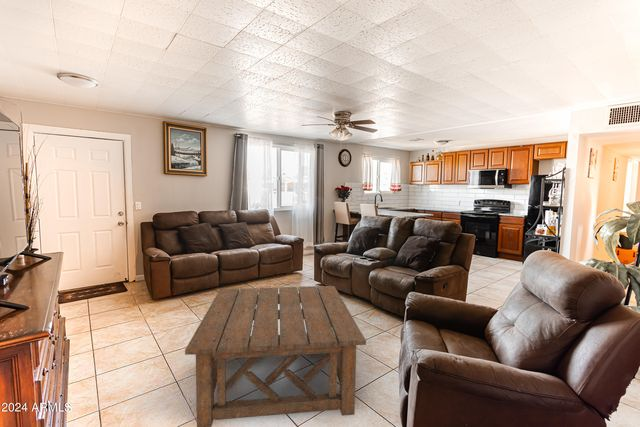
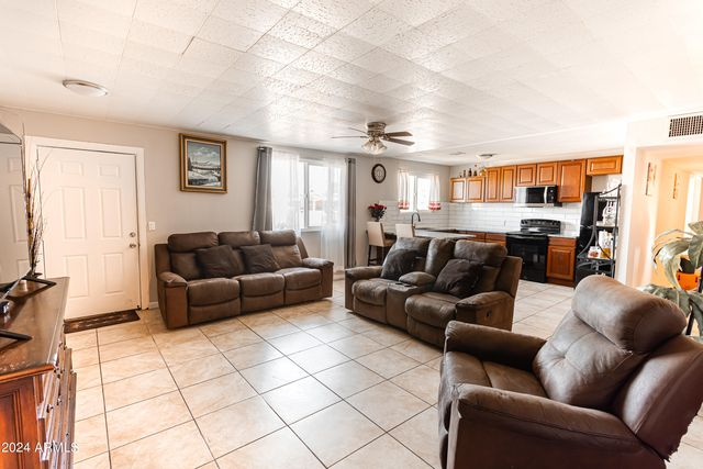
- coffee table [184,285,367,427]
